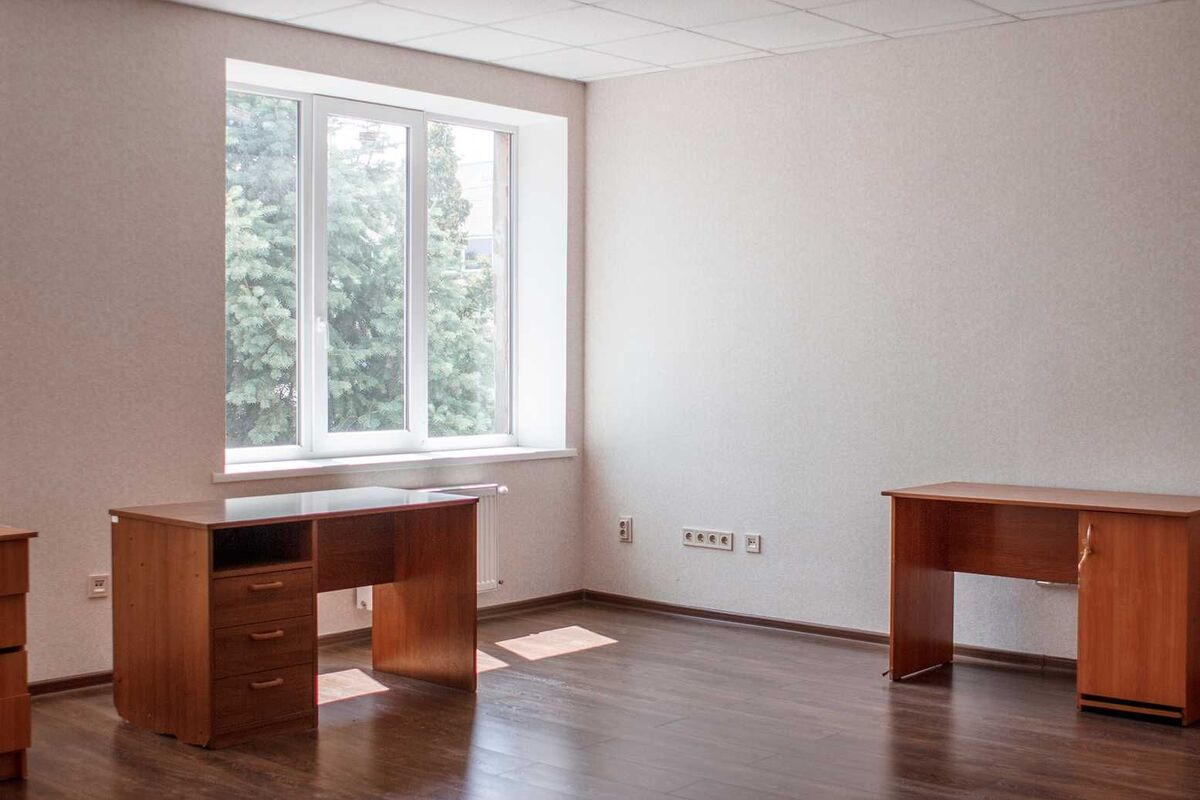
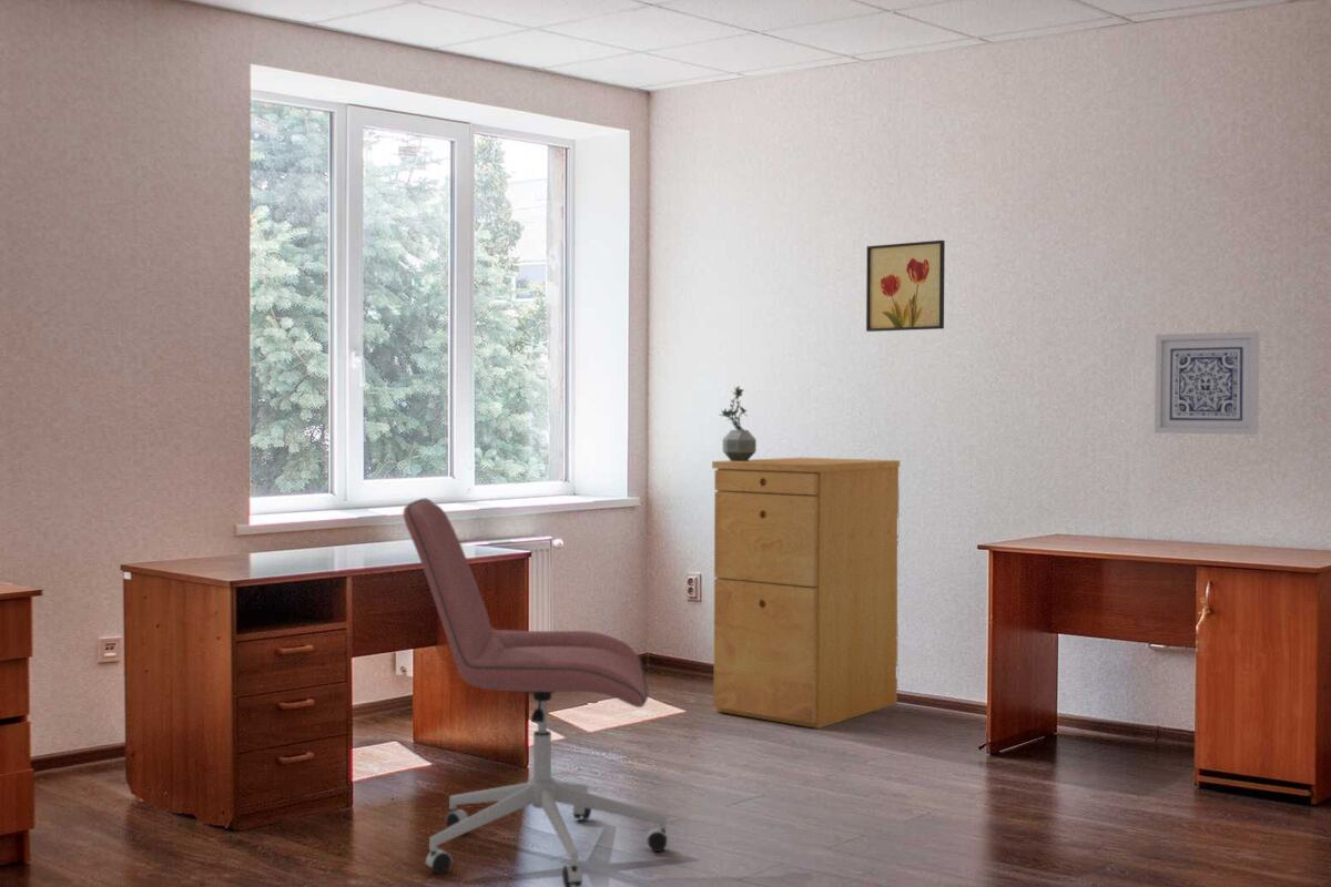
+ filing cabinet [711,457,901,730]
+ potted plant [718,385,758,461]
+ wall art [865,239,946,333]
+ office chair [402,498,670,887]
+ wall art [1154,330,1261,436]
